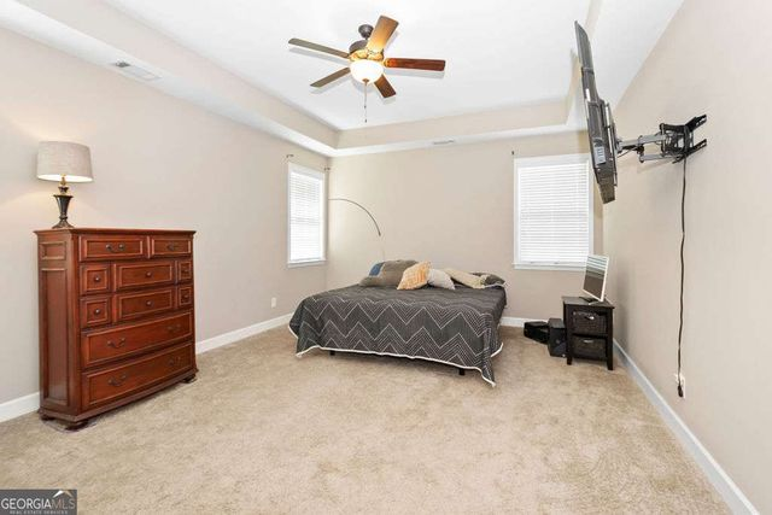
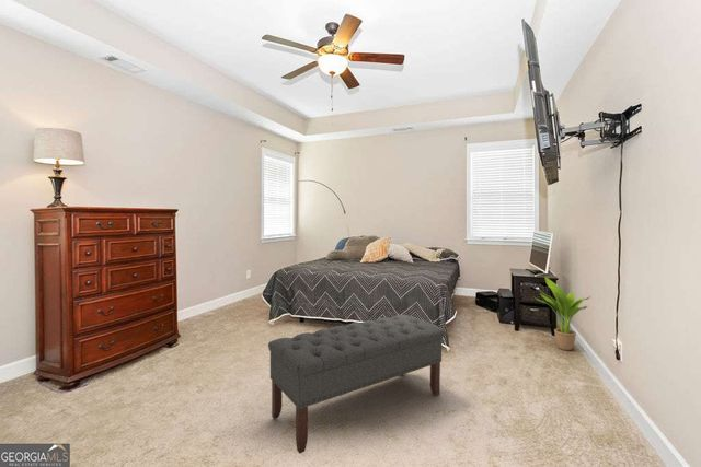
+ bench [267,314,446,454]
+ potted plant [533,276,590,351]
